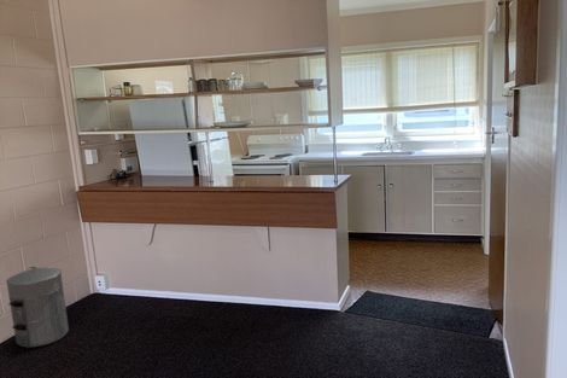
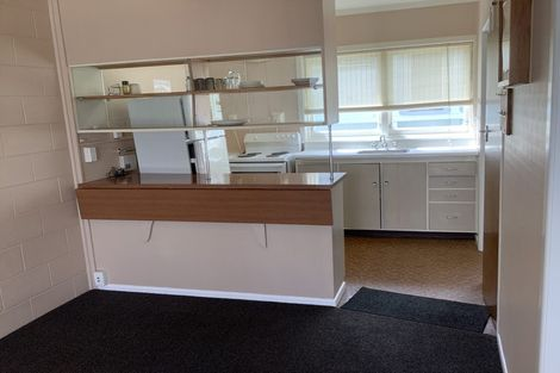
- waste bin [5,266,70,349]
